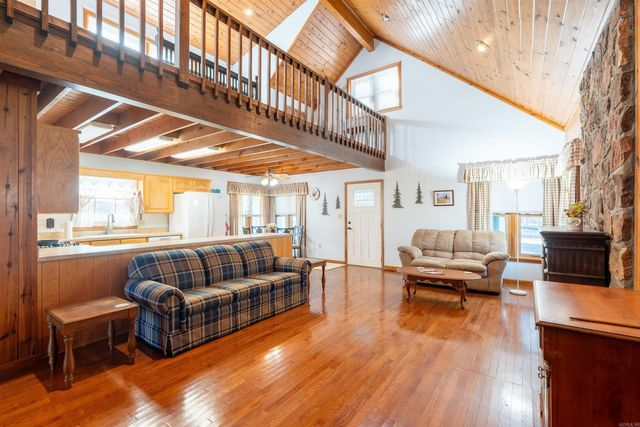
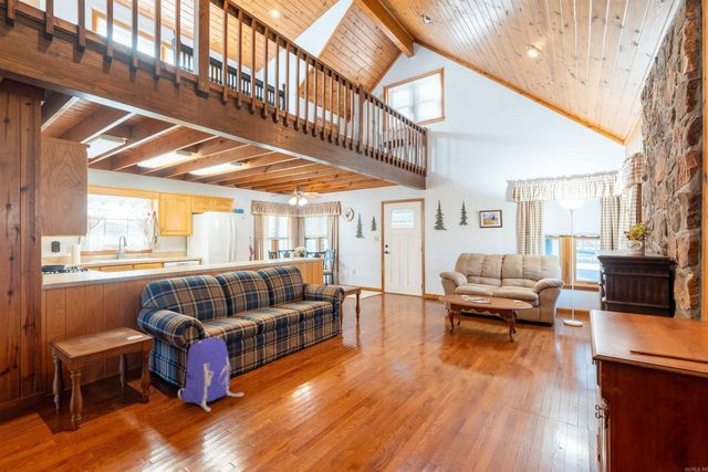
+ backpack [177,335,244,412]
